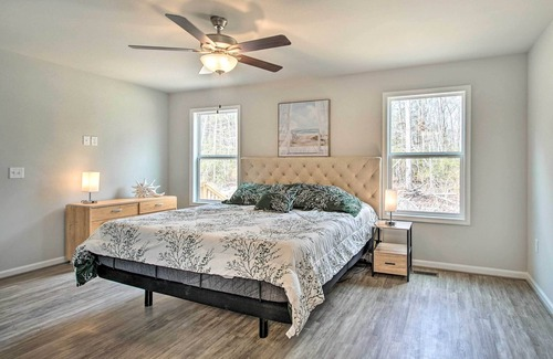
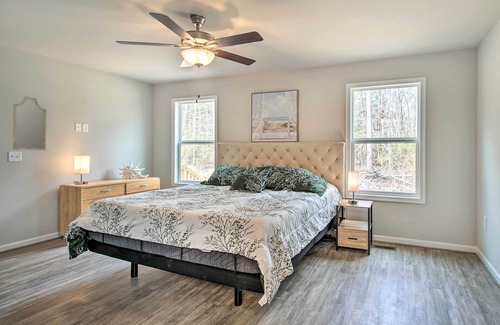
+ home mirror [12,95,47,151]
